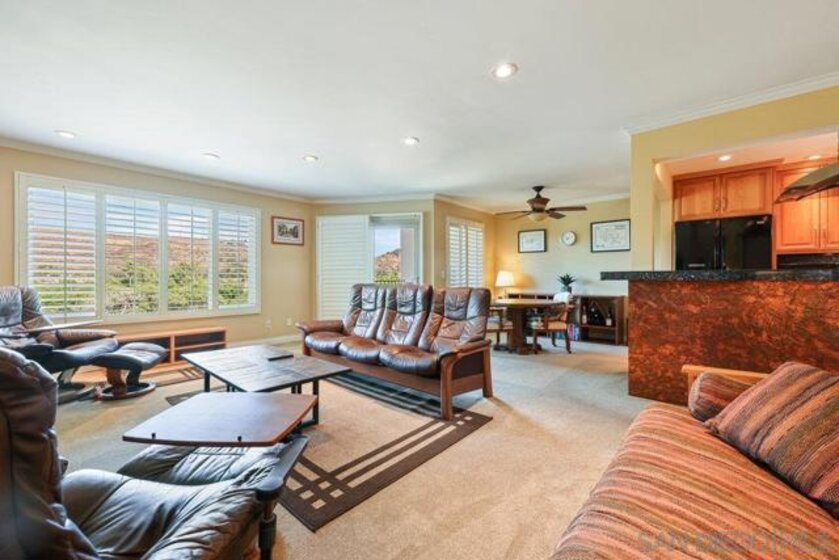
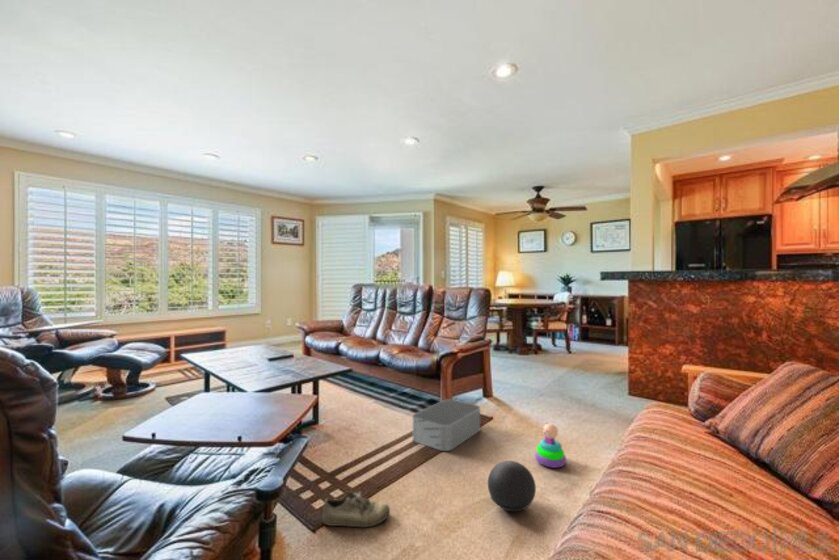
+ ball [487,460,537,512]
+ shoe [321,490,391,529]
+ stacking toy [534,421,567,469]
+ storage bin [412,398,481,452]
